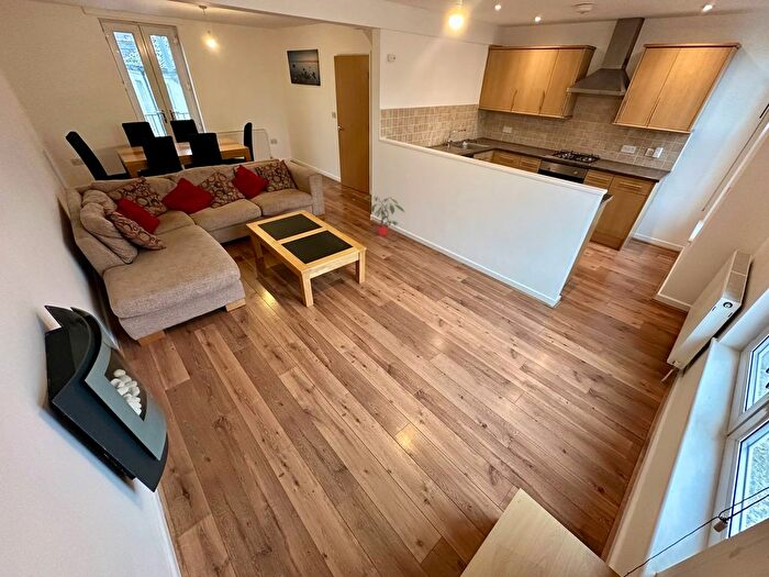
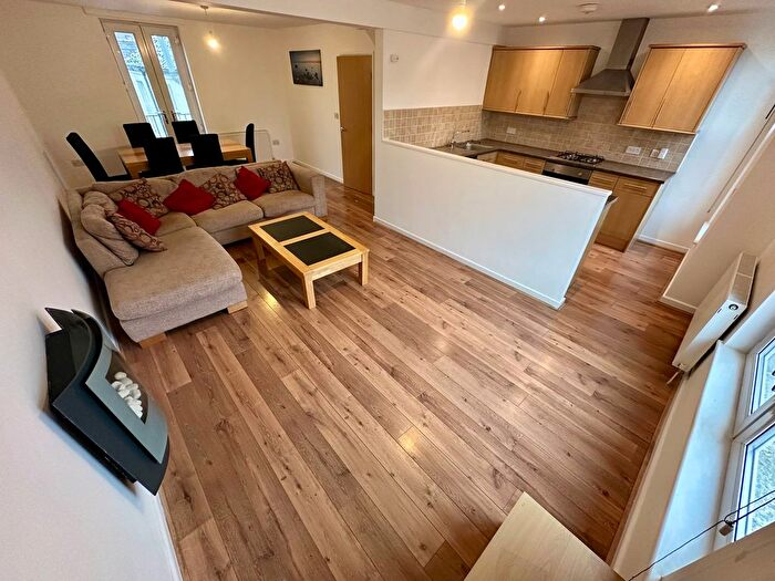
- potted plant [363,196,406,236]
